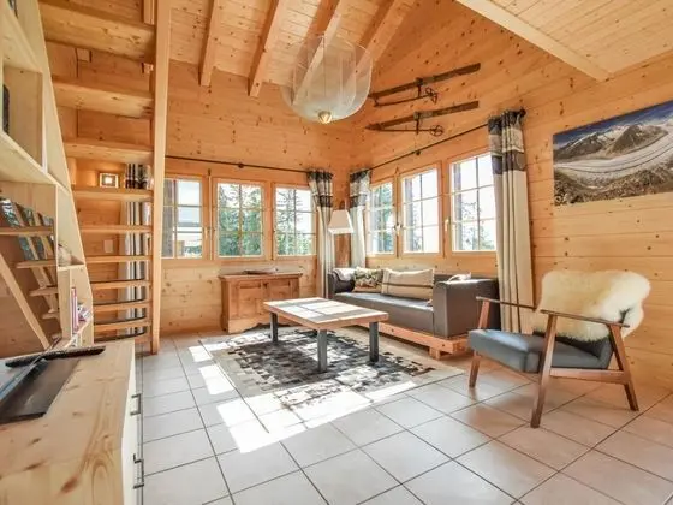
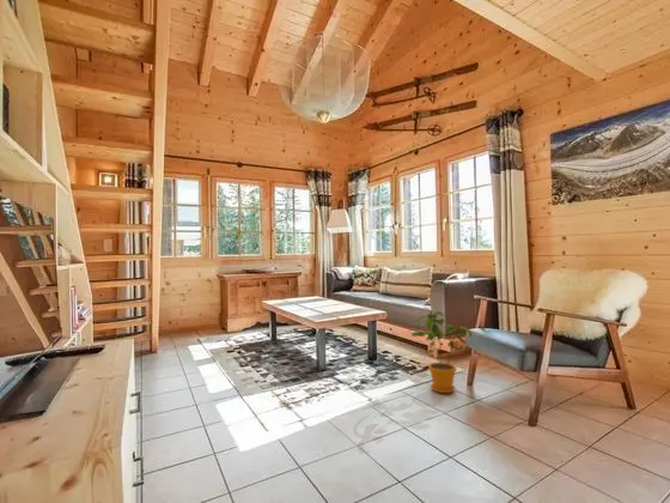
+ house plant [410,310,474,394]
